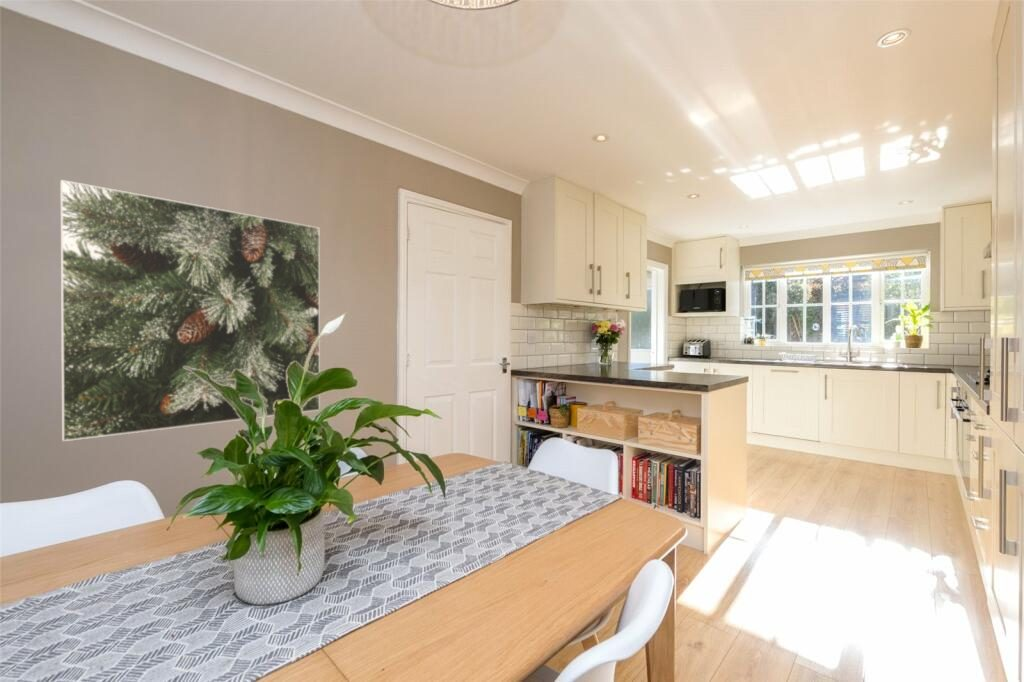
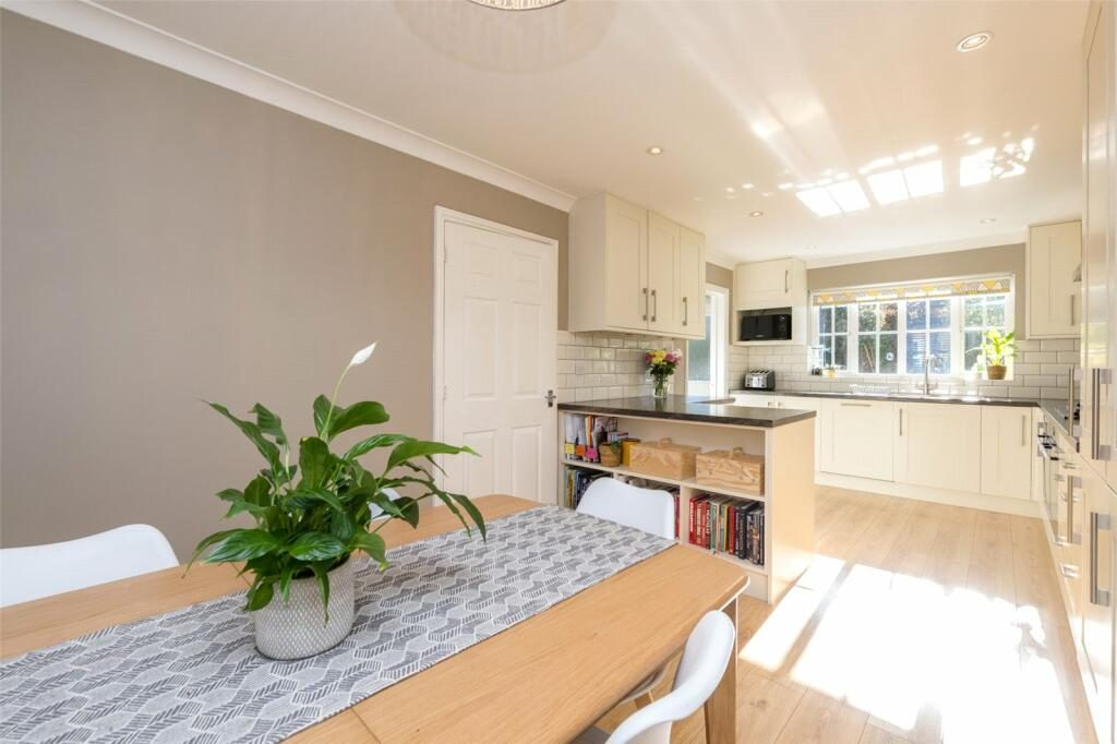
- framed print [59,179,321,442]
